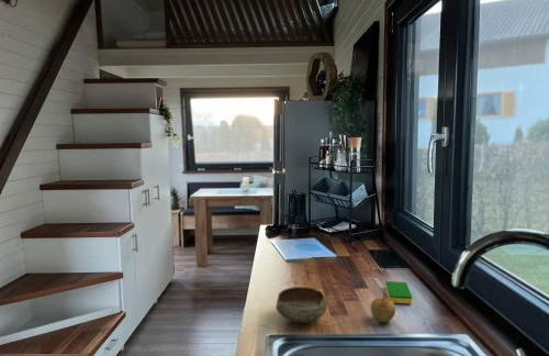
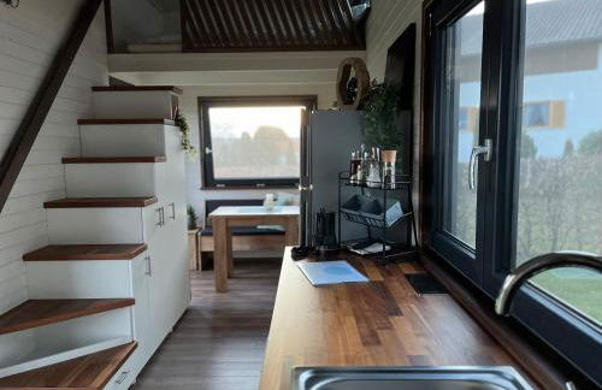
- apple [370,292,396,323]
- dish sponge [384,280,413,304]
- bowl [274,286,328,324]
